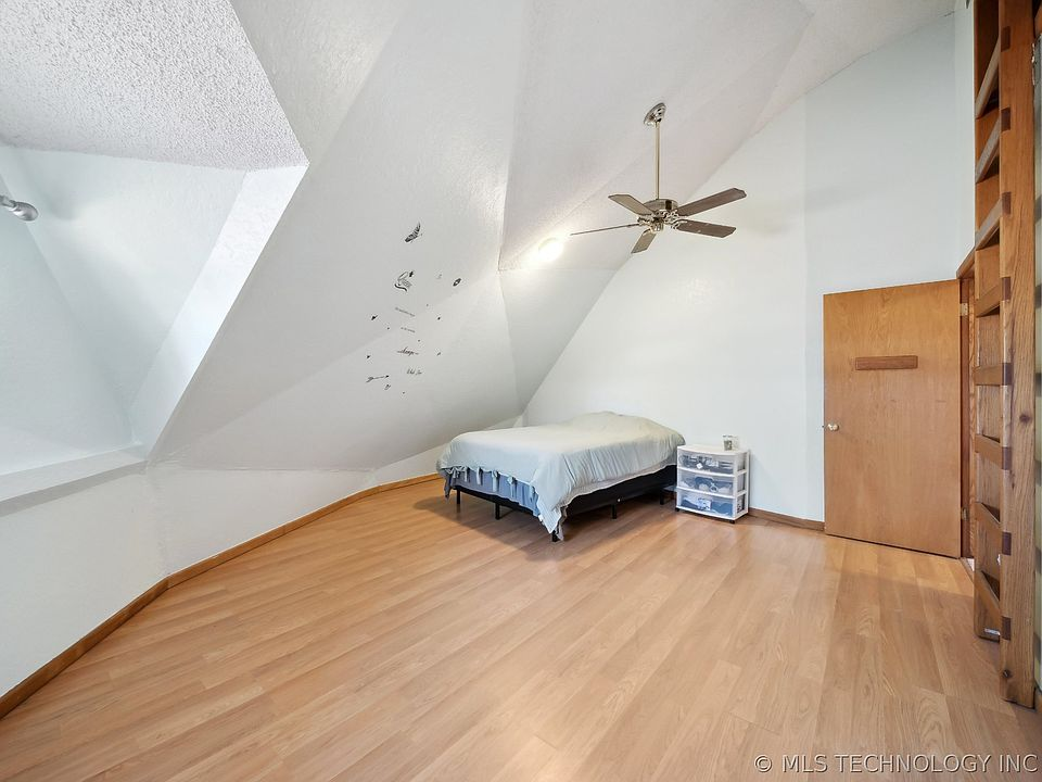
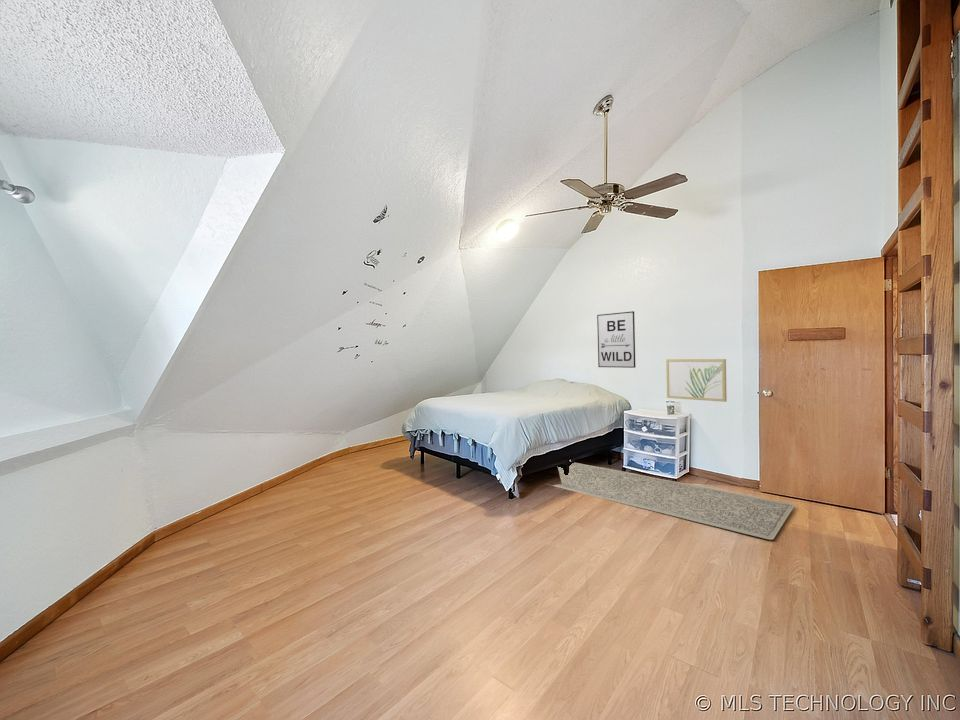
+ wall art [596,310,636,369]
+ wall art [665,358,728,403]
+ rug [547,462,796,541]
